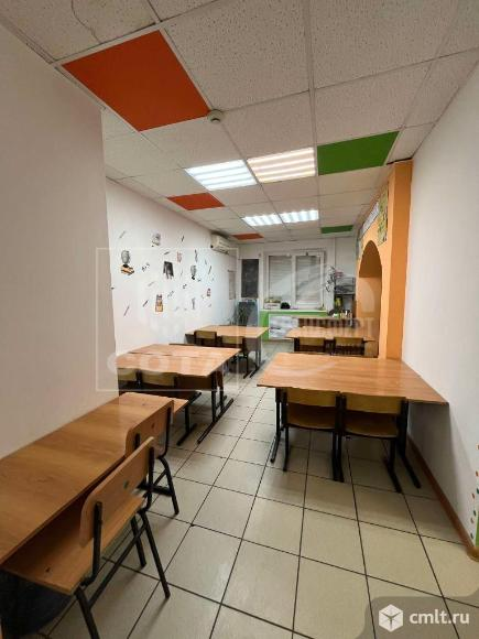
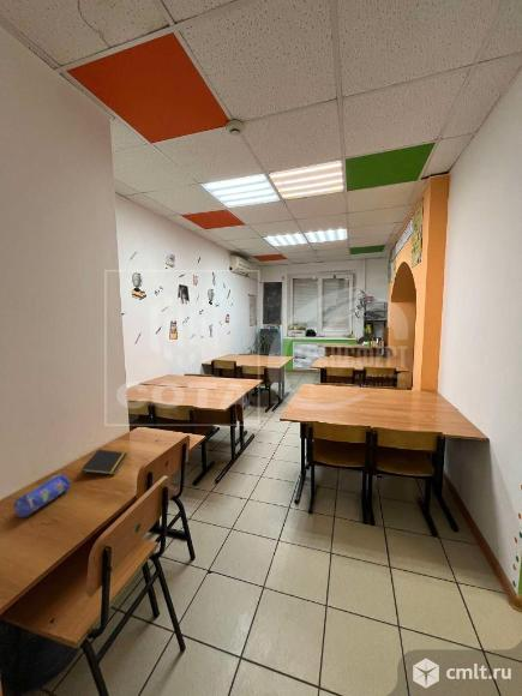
+ pencil case [13,473,71,518]
+ notepad [80,449,128,479]
